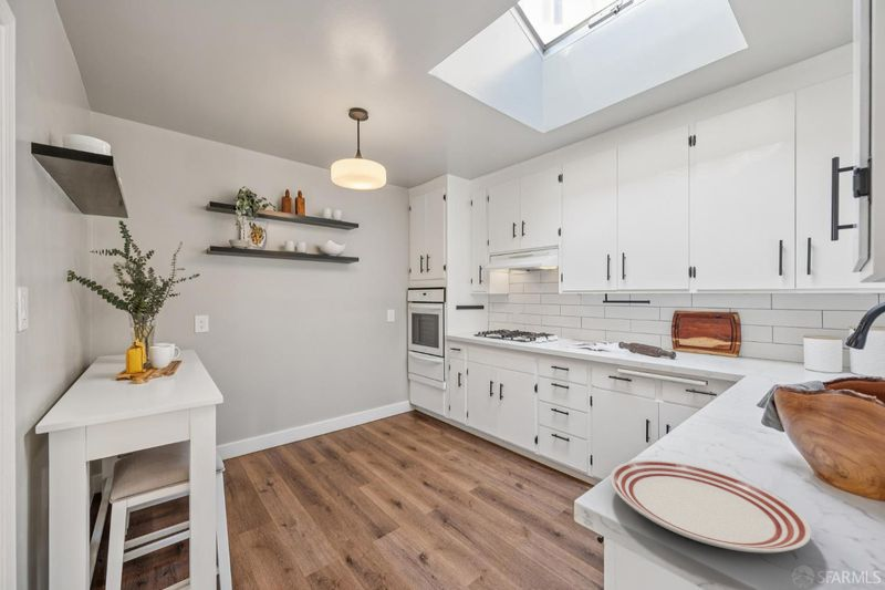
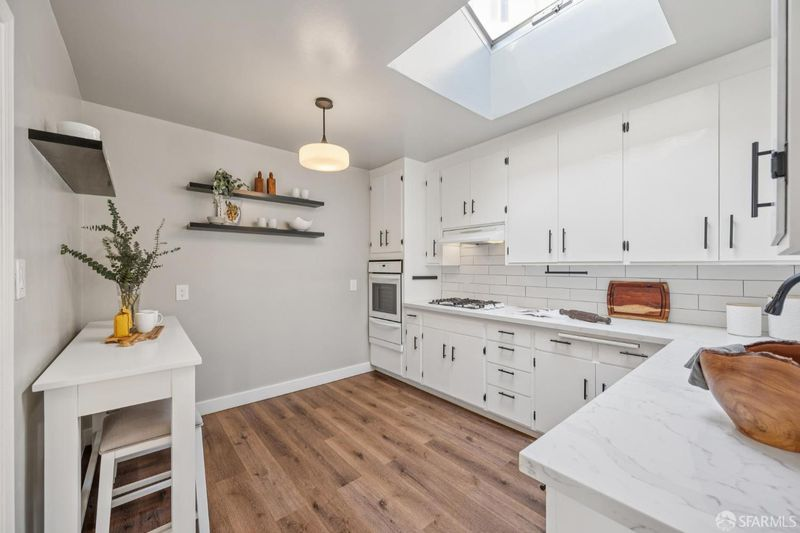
- dinner plate [610,459,812,553]
